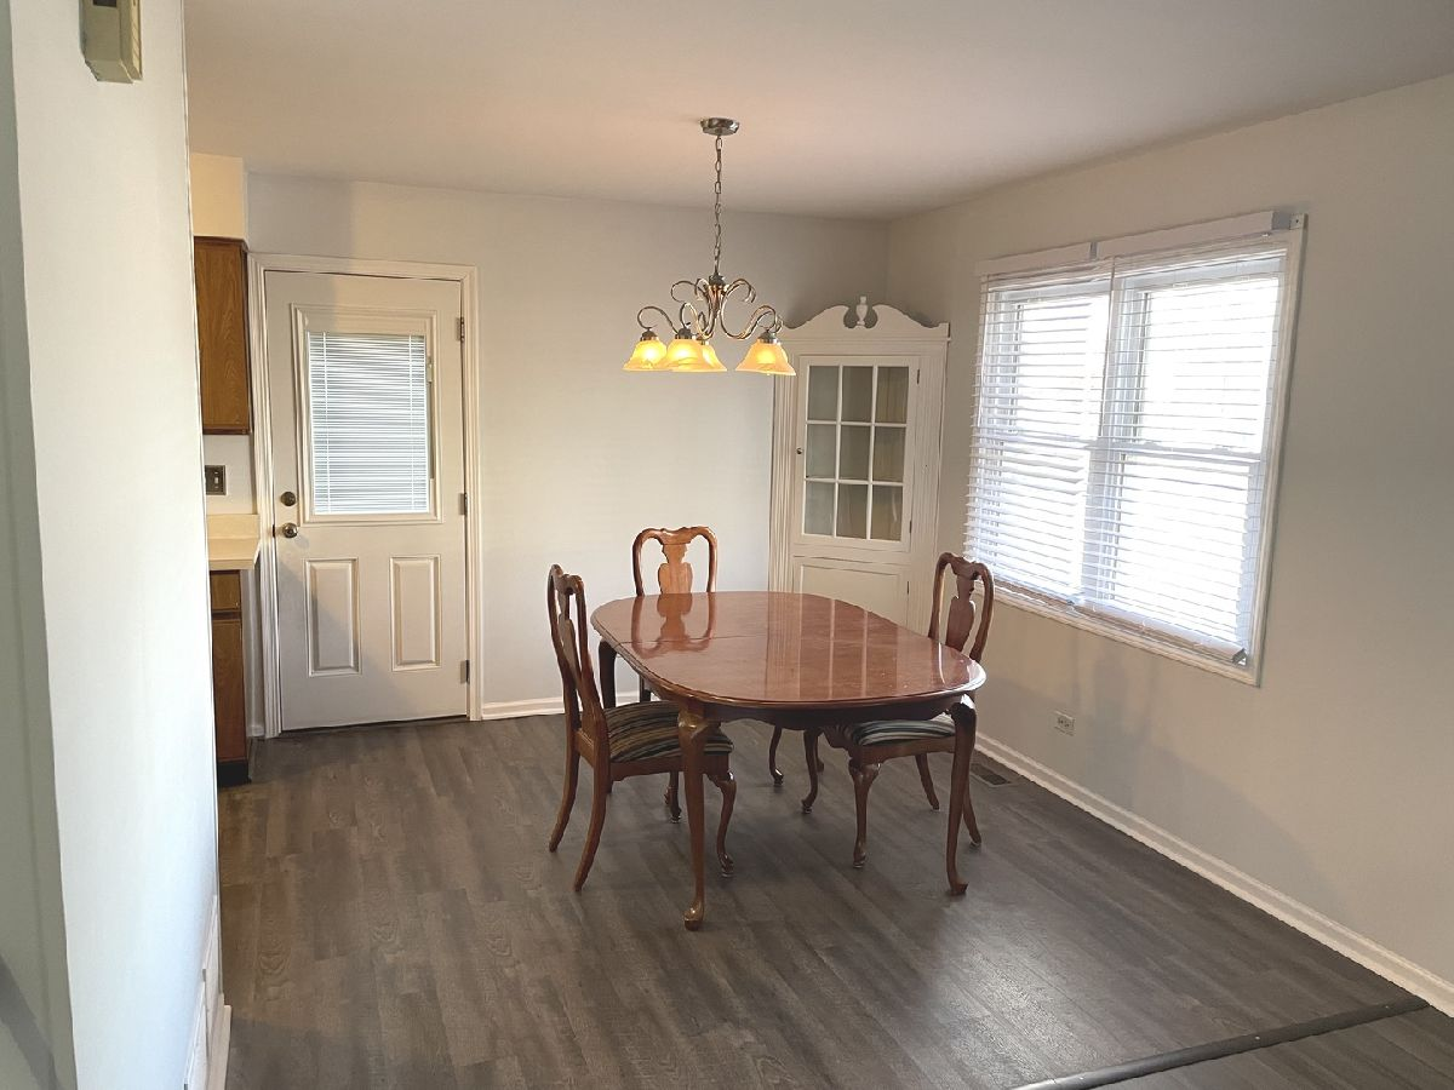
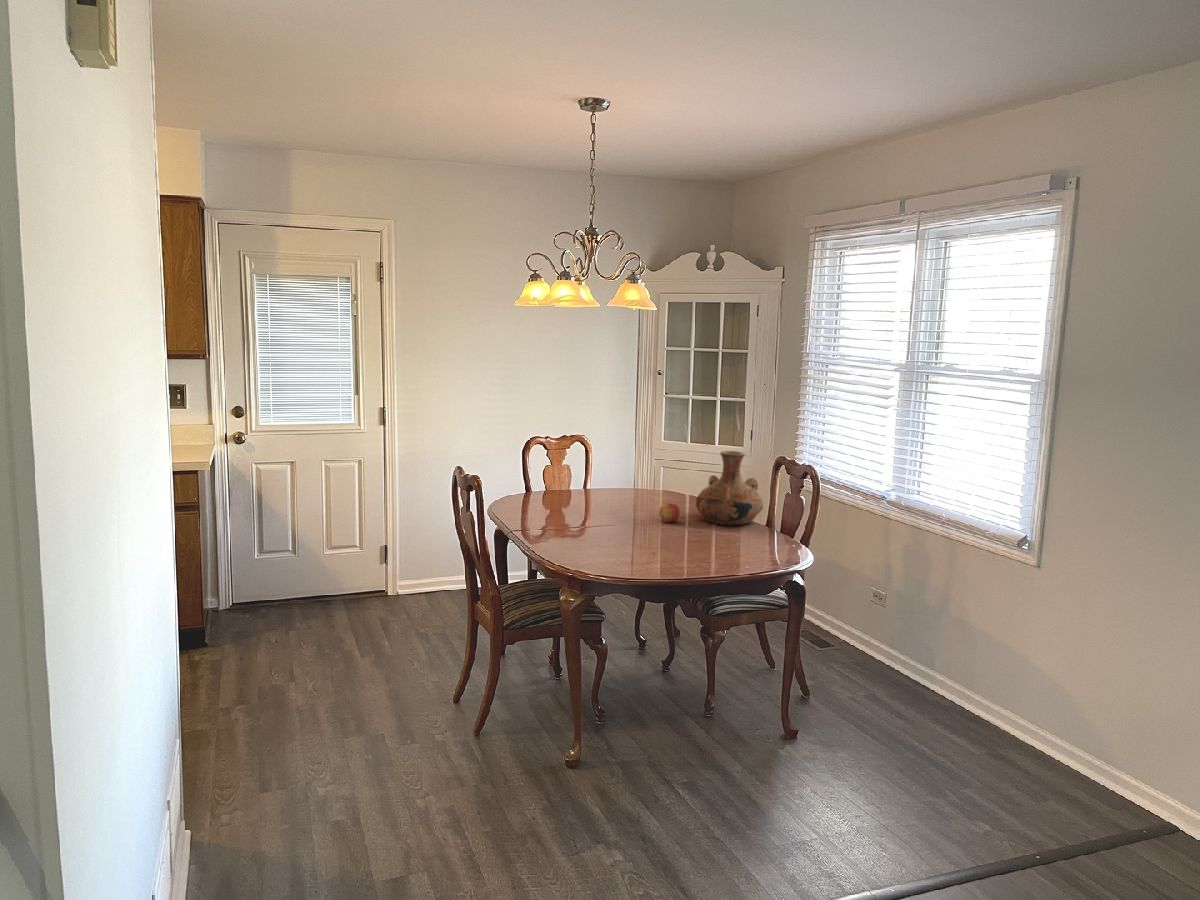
+ apple [659,503,681,523]
+ vase [695,450,764,526]
